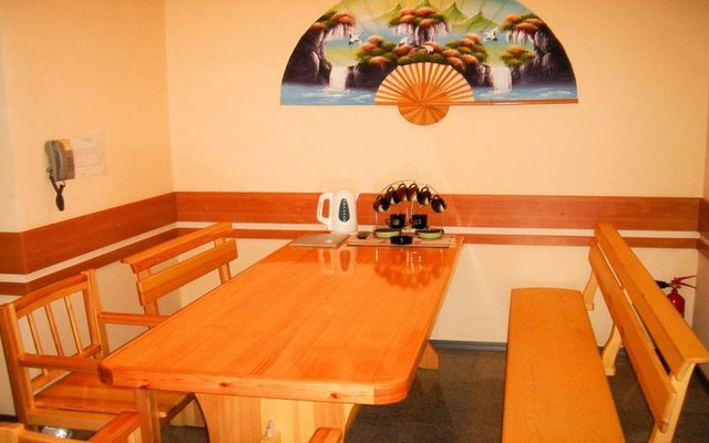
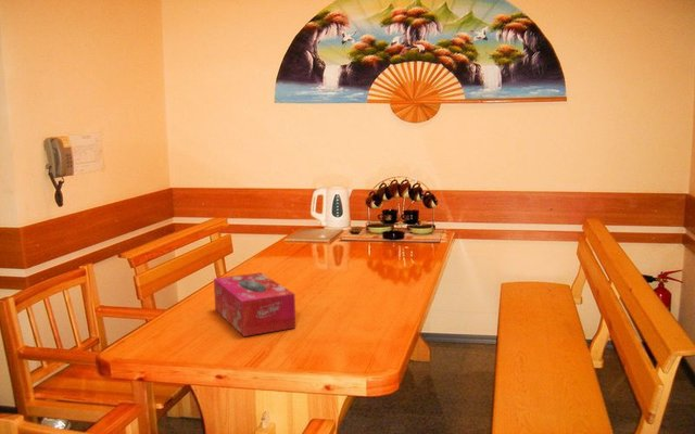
+ tissue box [213,271,296,337]
